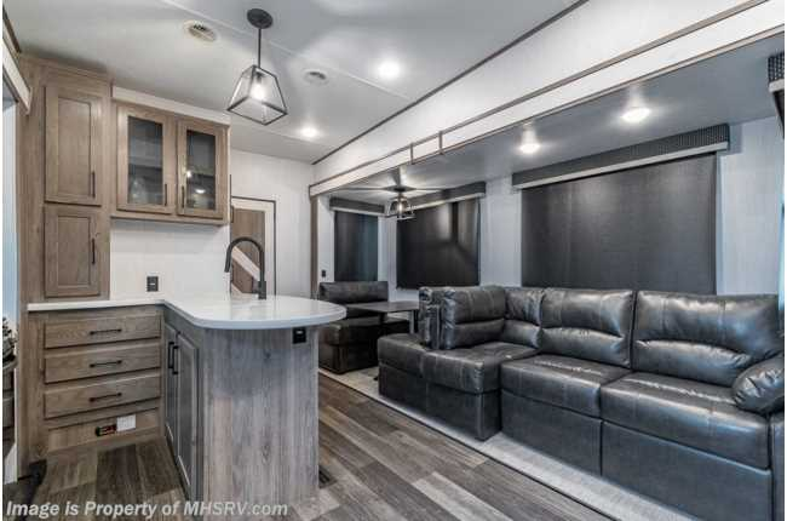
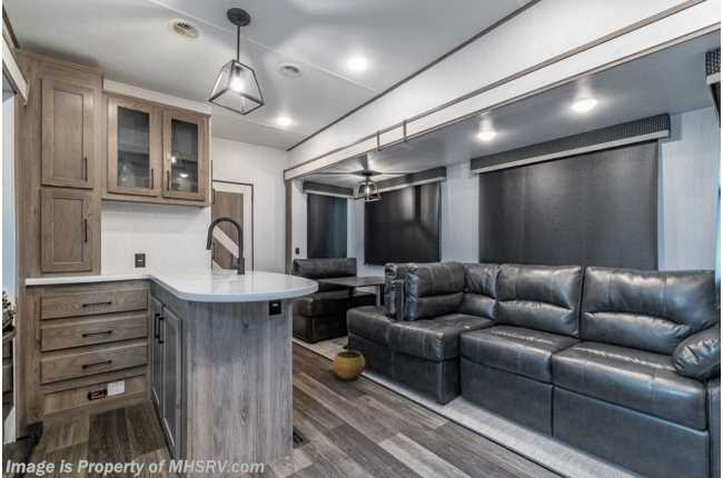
+ clay pot [331,350,366,381]
